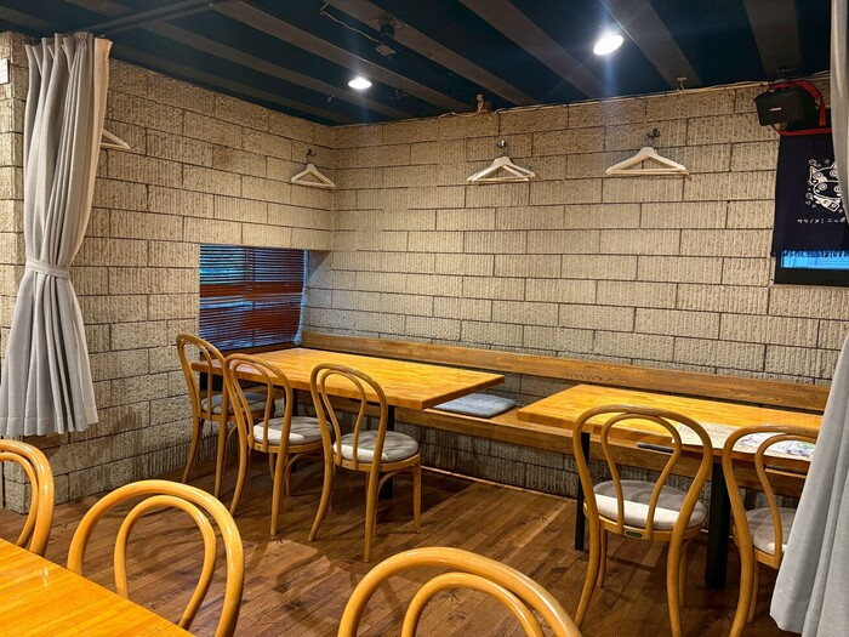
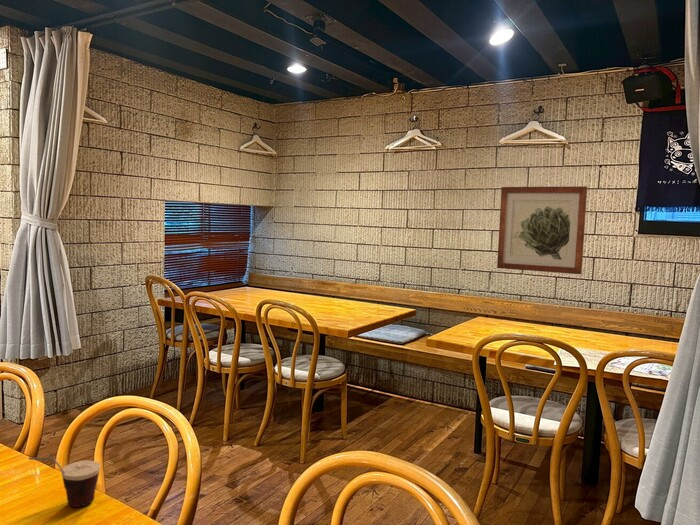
+ cup [28,456,101,508]
+ wall art [496,185,588,275]
